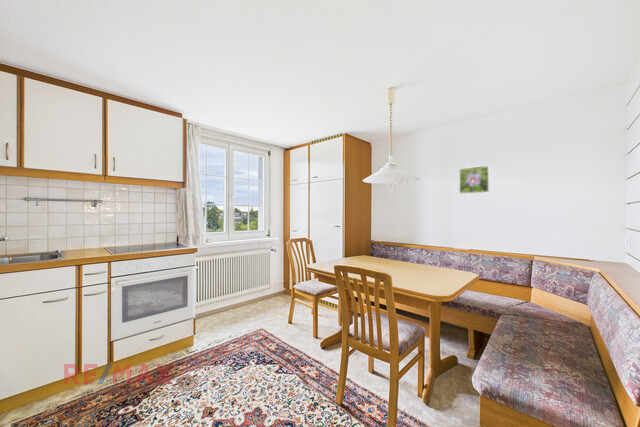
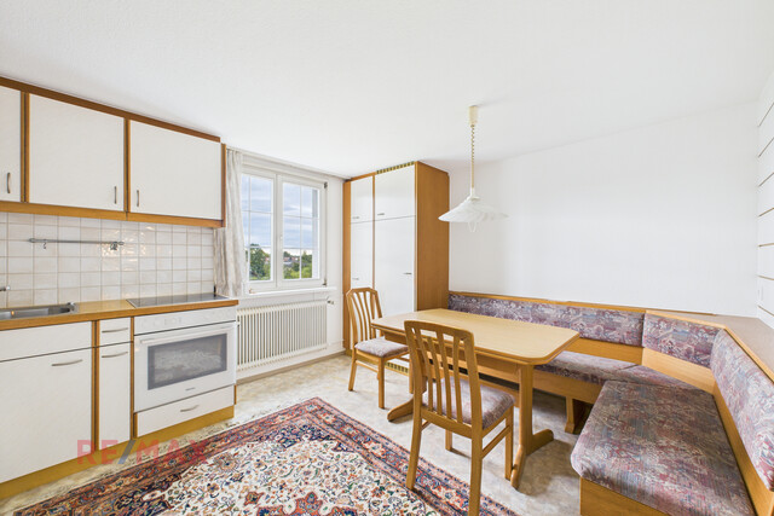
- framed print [458,164,491,195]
